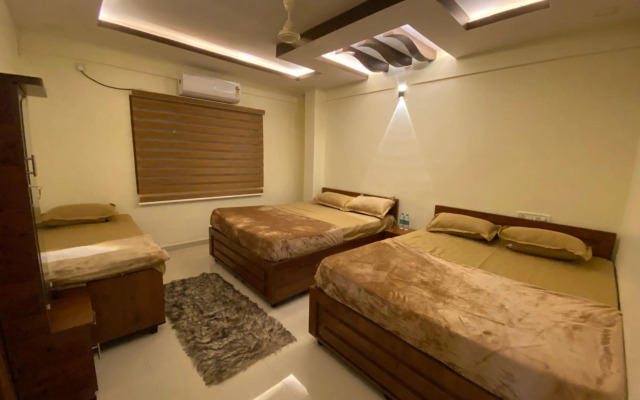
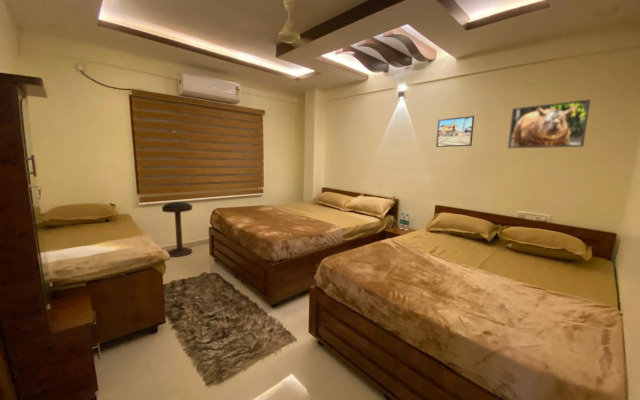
+ bar stool [161,201,193,258]
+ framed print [435,115,475,148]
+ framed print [507,98,591,149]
